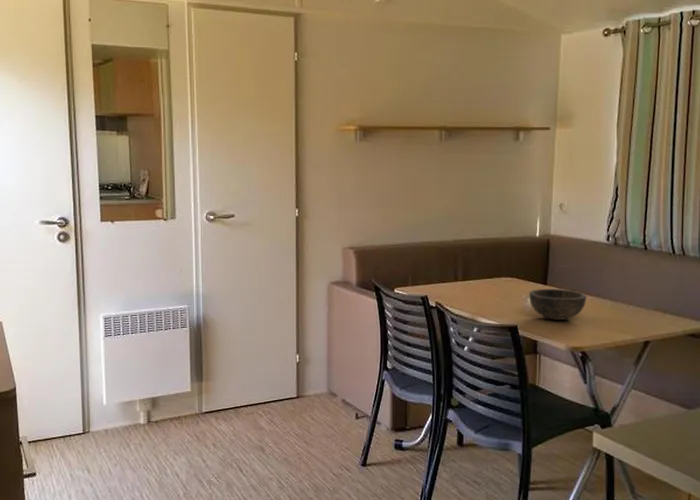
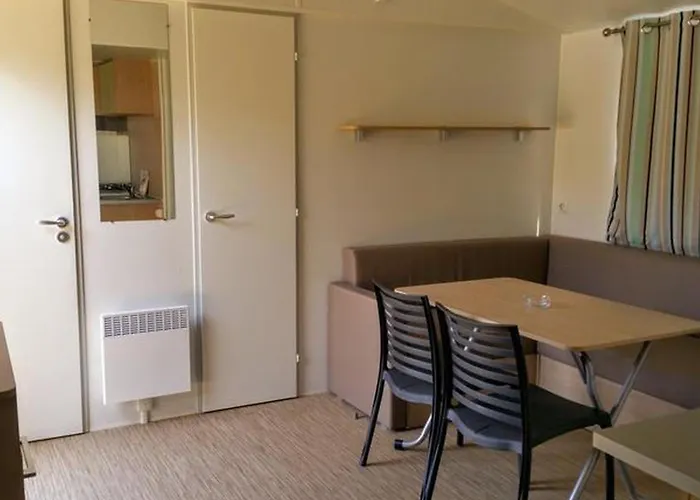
- bowl [528,288,588,321]
